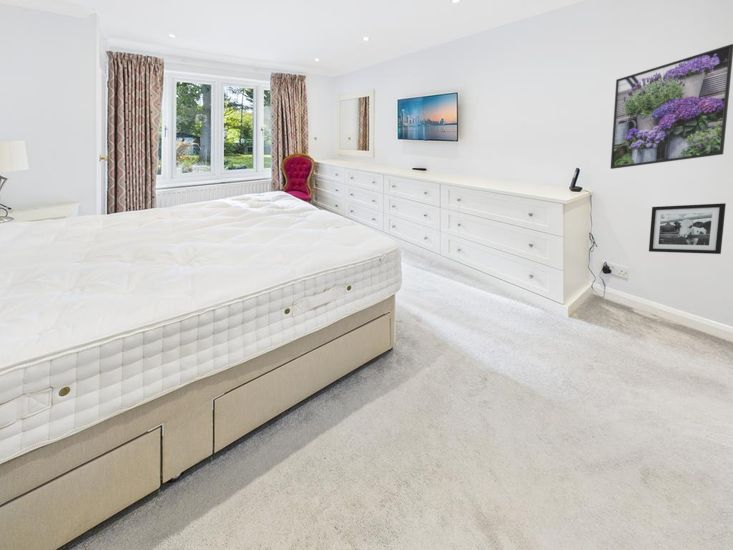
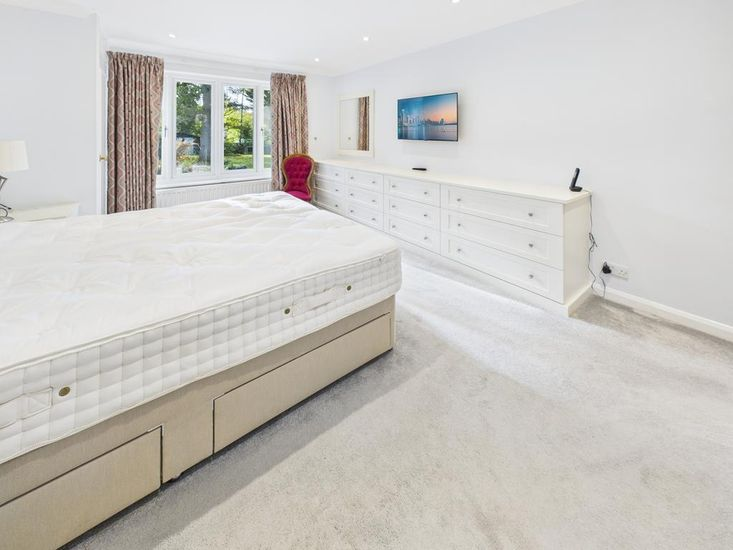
- picture frame [648,202,727,255]
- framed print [610,43,733,170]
